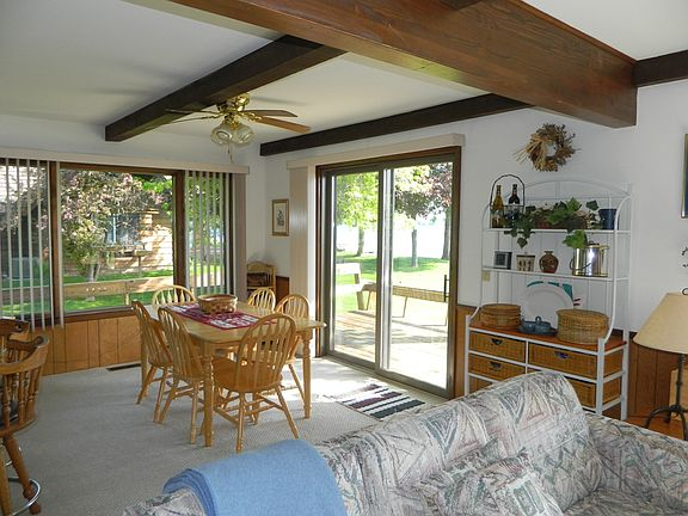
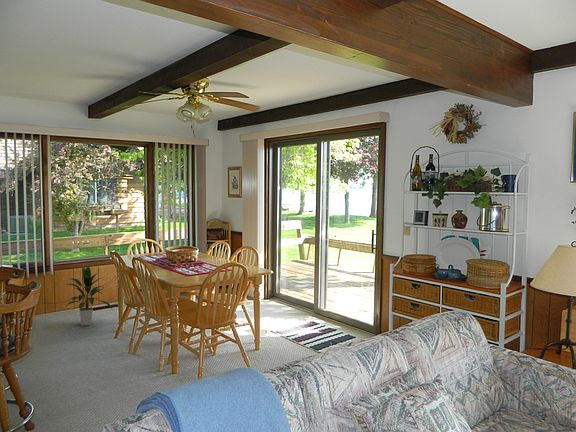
+ indoor plant [64,264,114,327]
